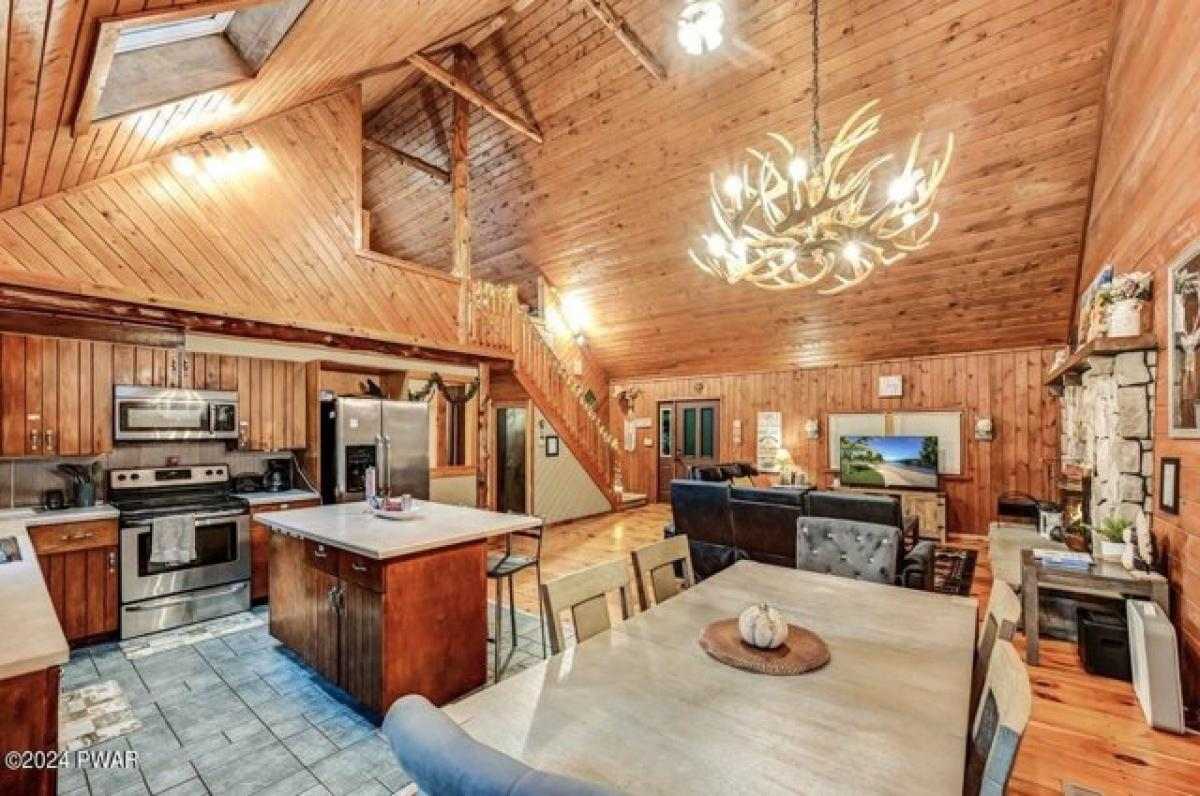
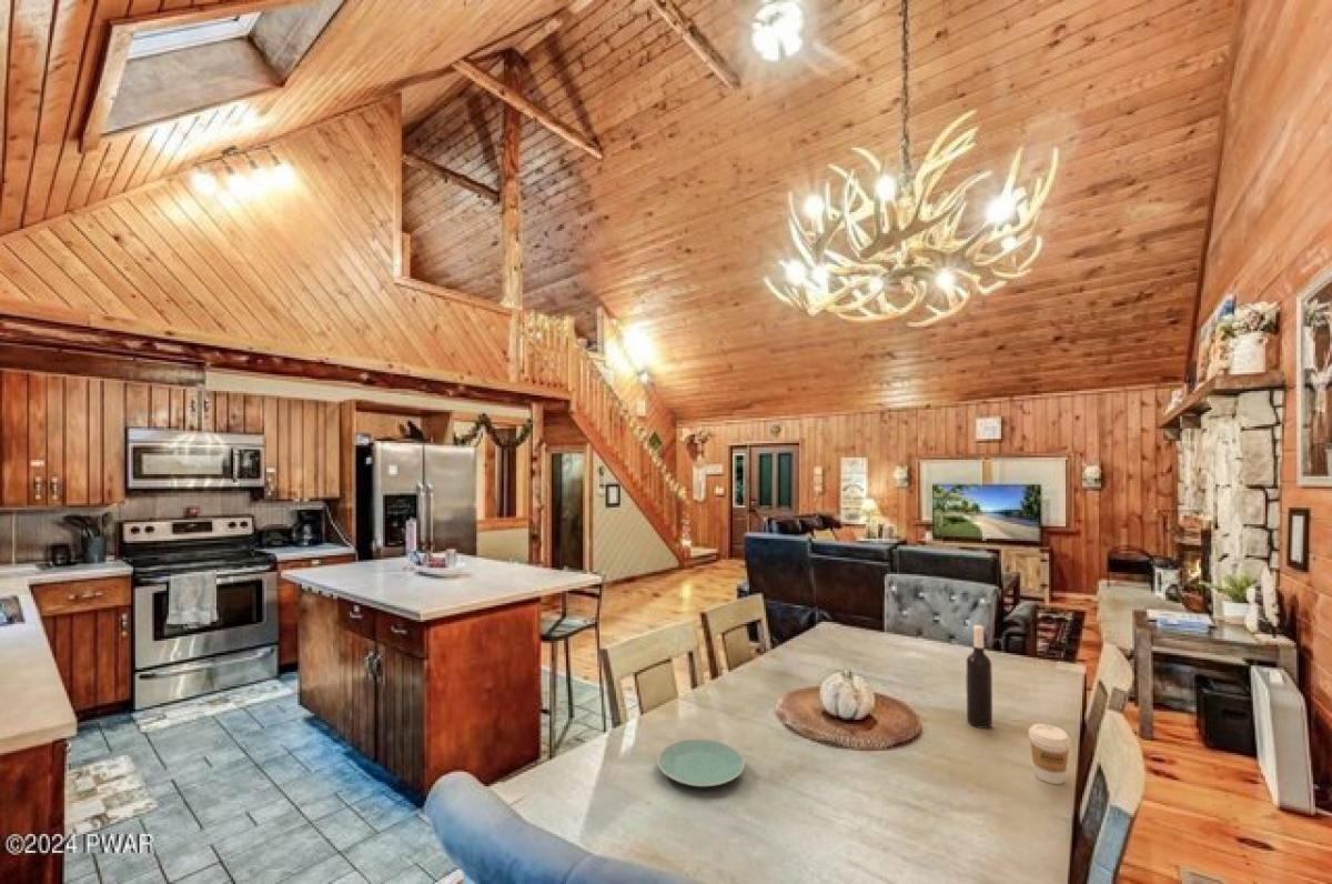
+ wine bottle [966,624,993,730]
+ coffee cup [1028,723,1071,785]
+ plate [656,737,746,787]
